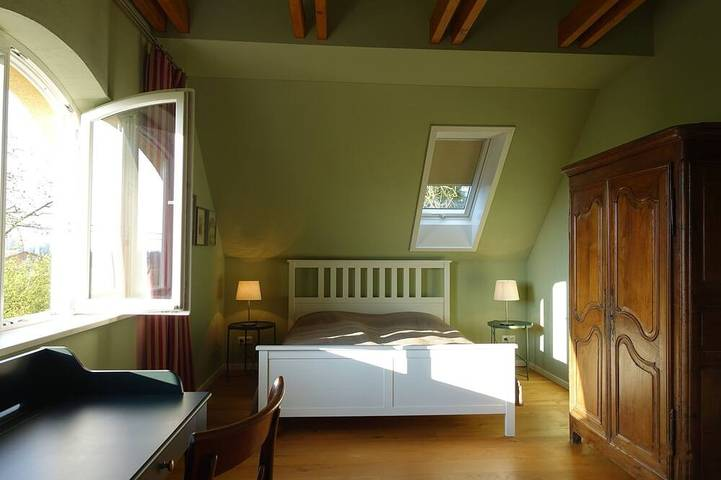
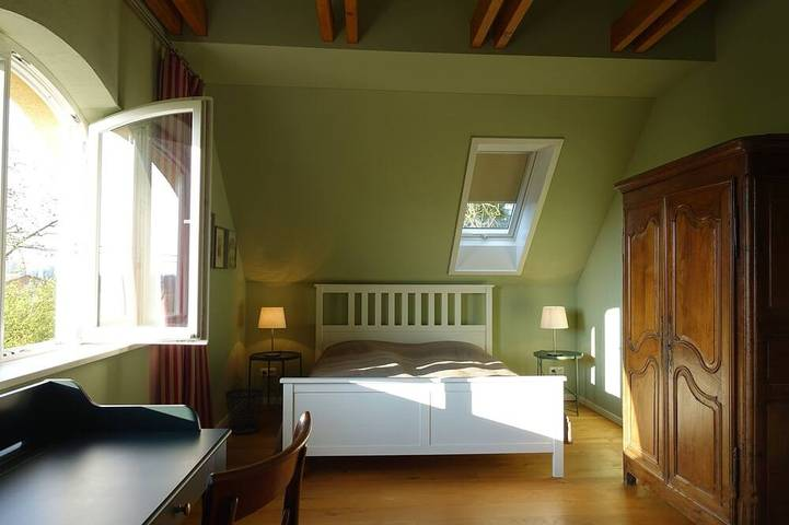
+ wastebasket [224,388,265,435]
